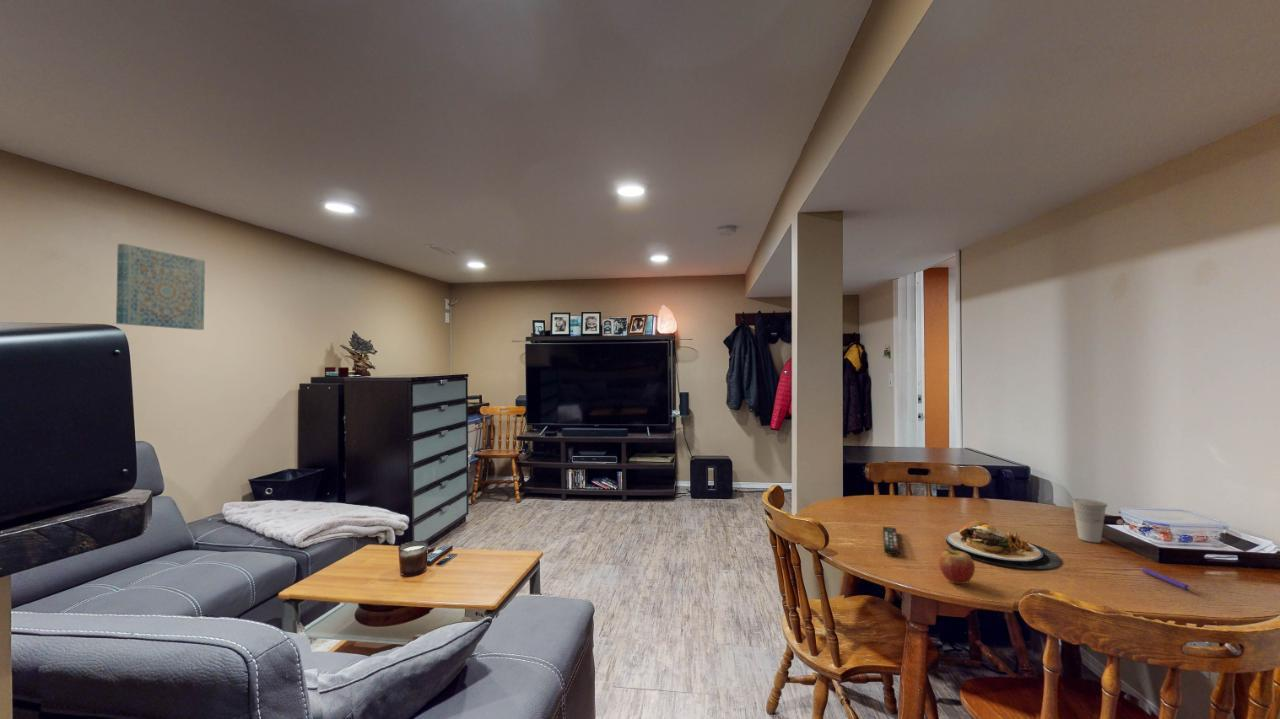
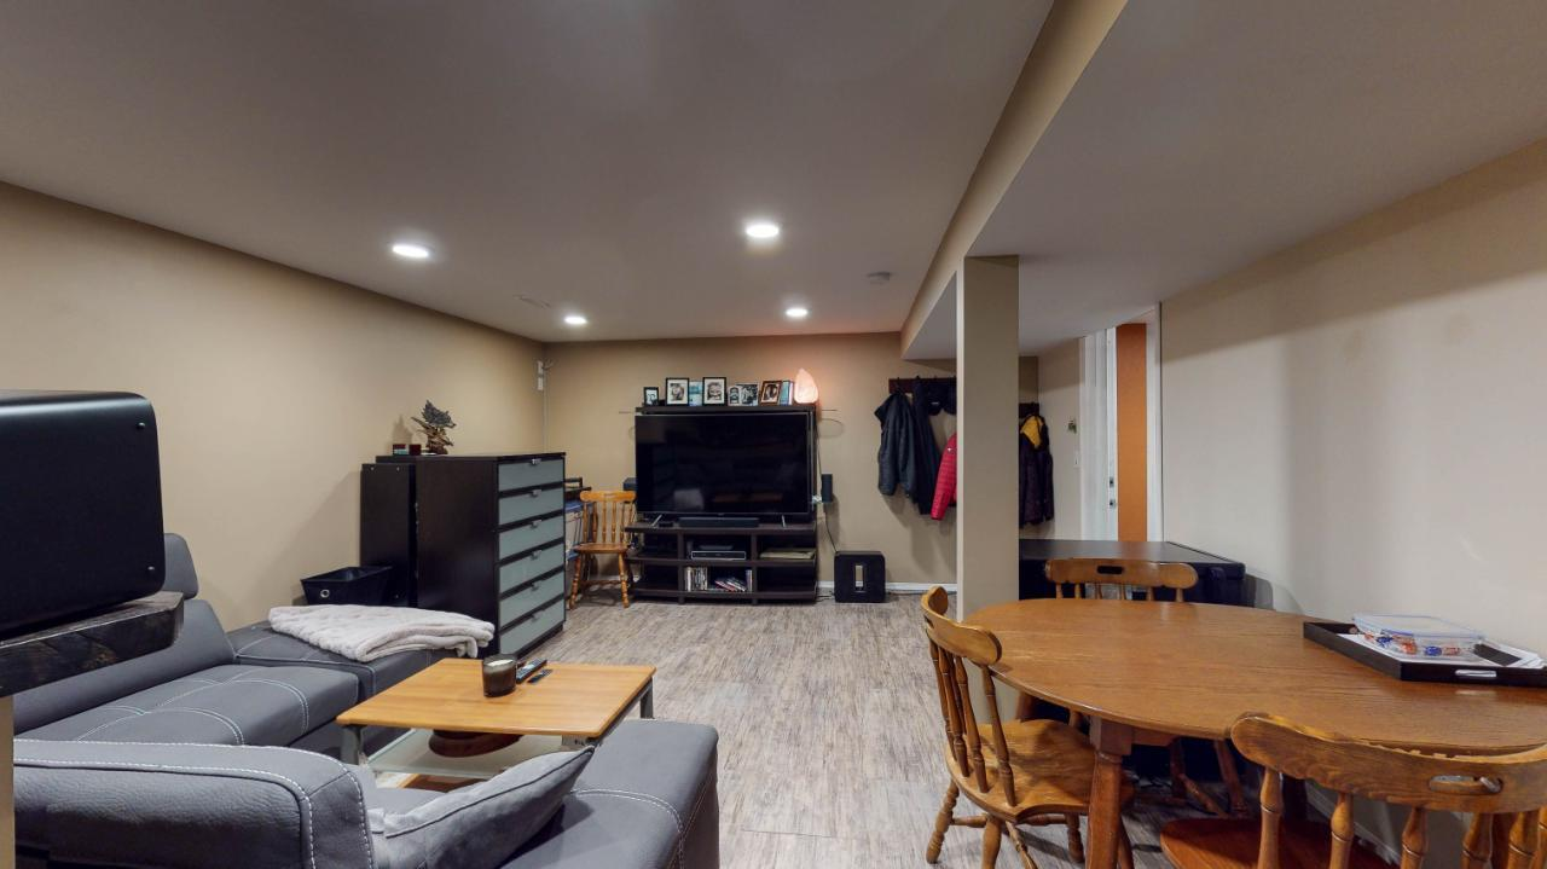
- remote control [882,525,900,556]
- cup [1071,498,1108,544]
- plate [945,520,1062,570]
- fruit [938,549,976,585]
- wall art [115,243,206,331]
- pen [1139,567,1191,591]
